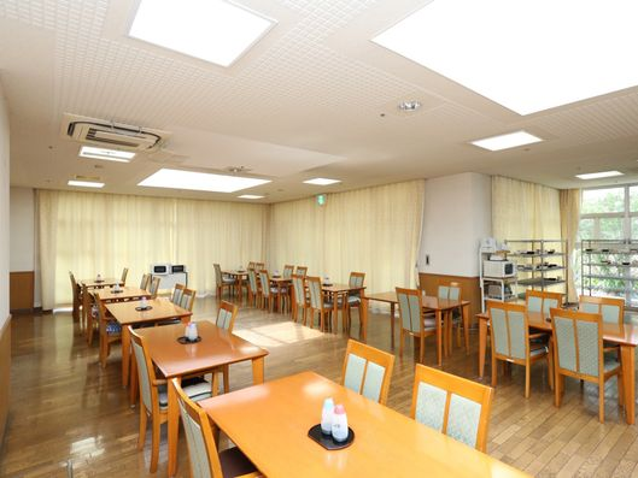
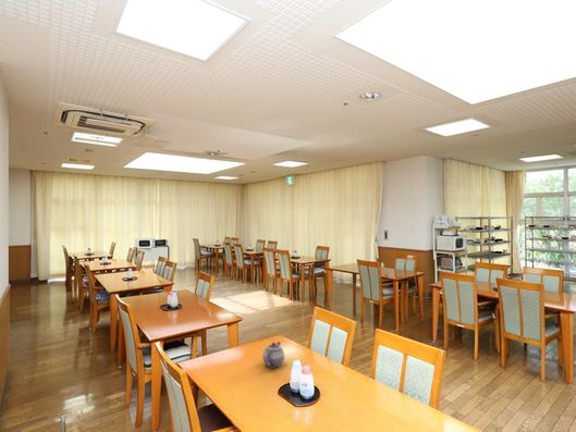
+ teapot [261,341,285,368]
